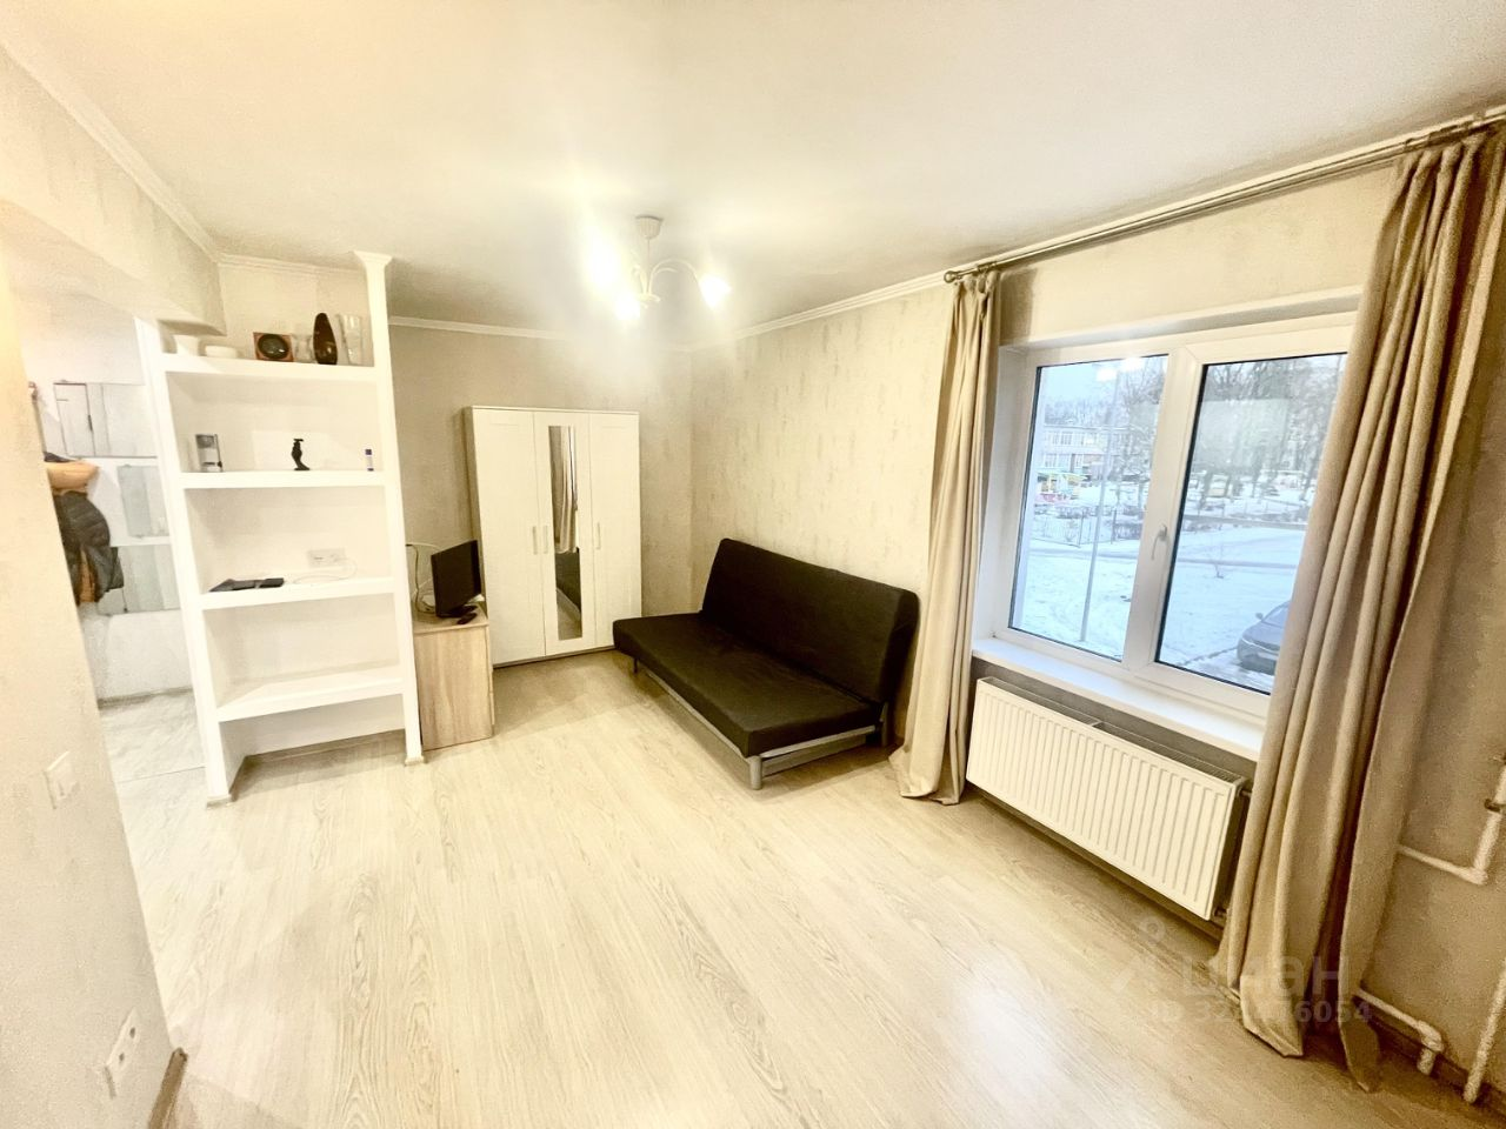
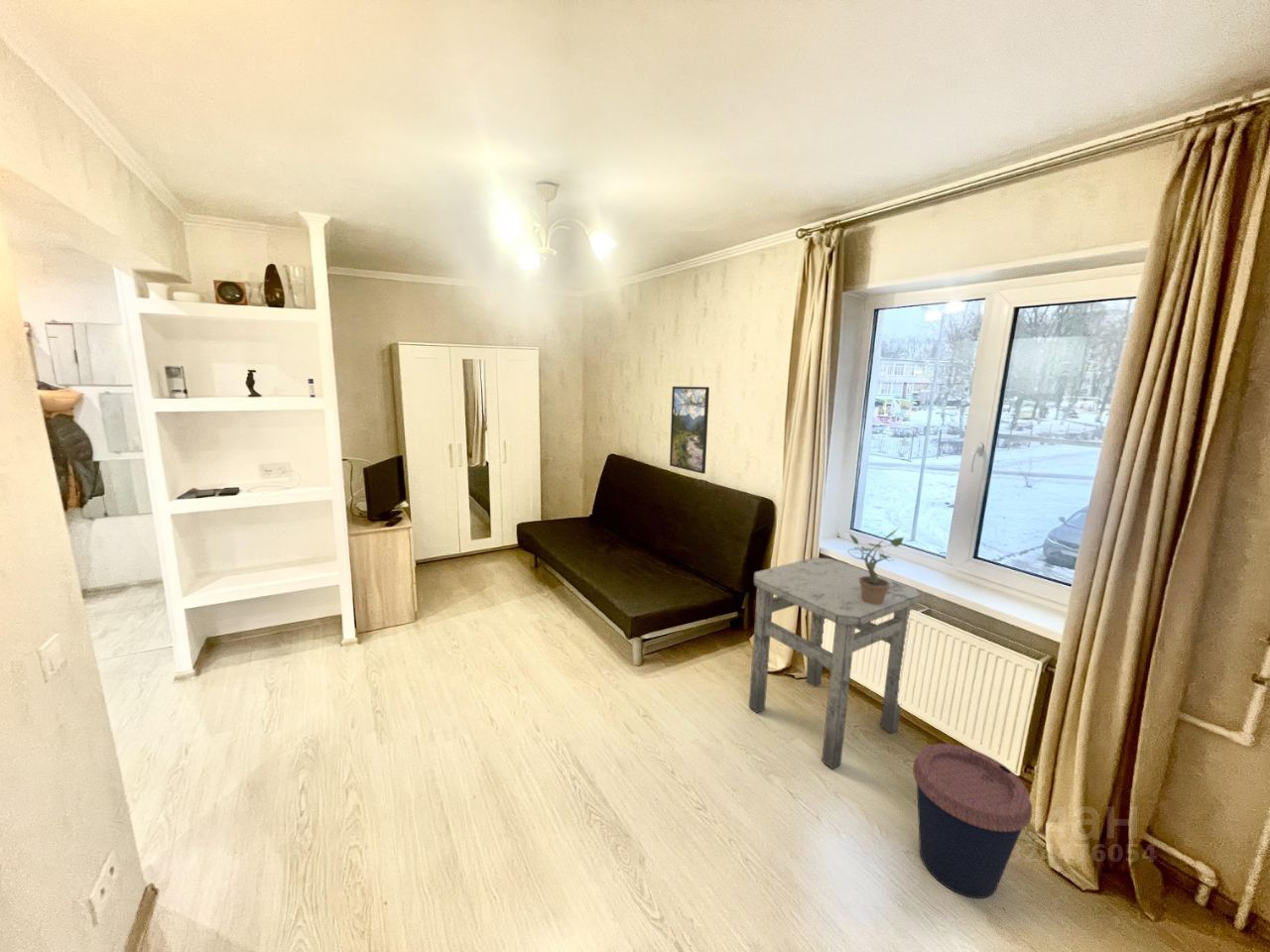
+ coffee cup [912,743,1033,899]
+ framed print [669,386,710,475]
+ side table [748,556,922,770]
+ potted plant [847,527,905,605]
